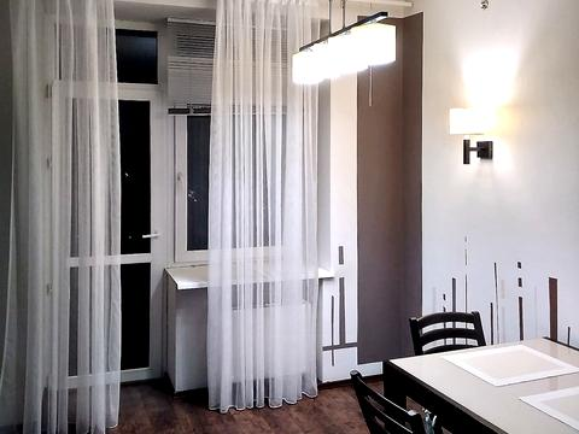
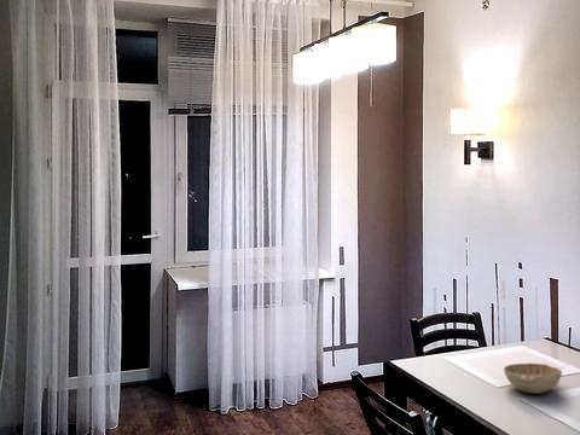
+ decorative bowl [503,362,563,395]
